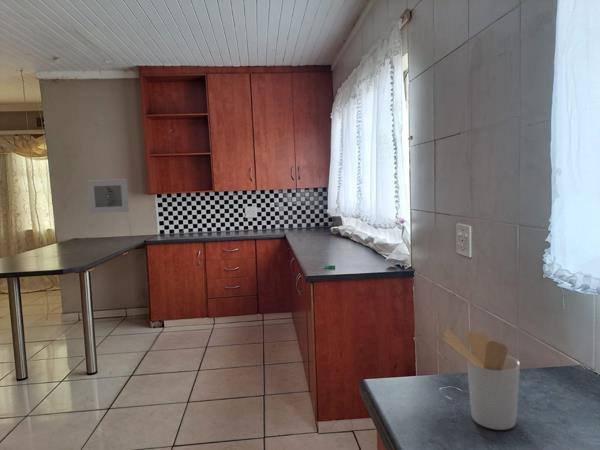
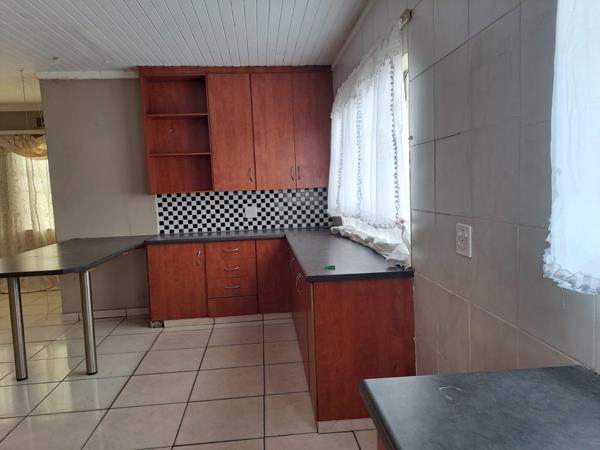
- utensil holder [442,329,521,431]
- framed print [86,178,130,214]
